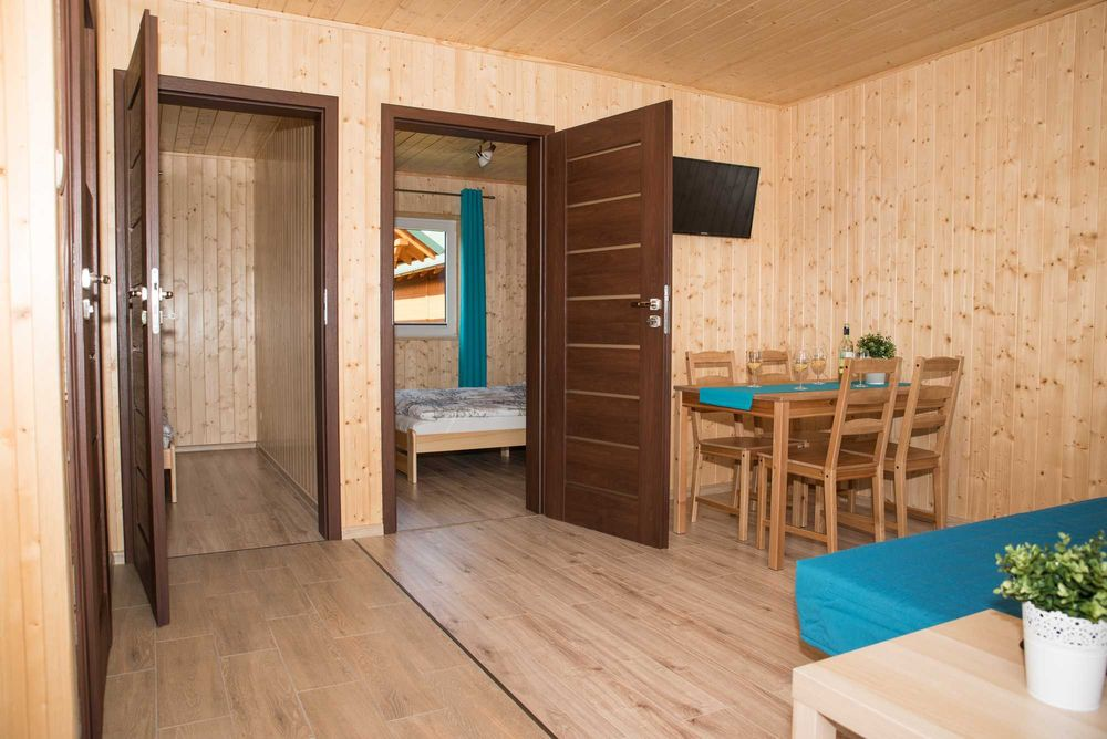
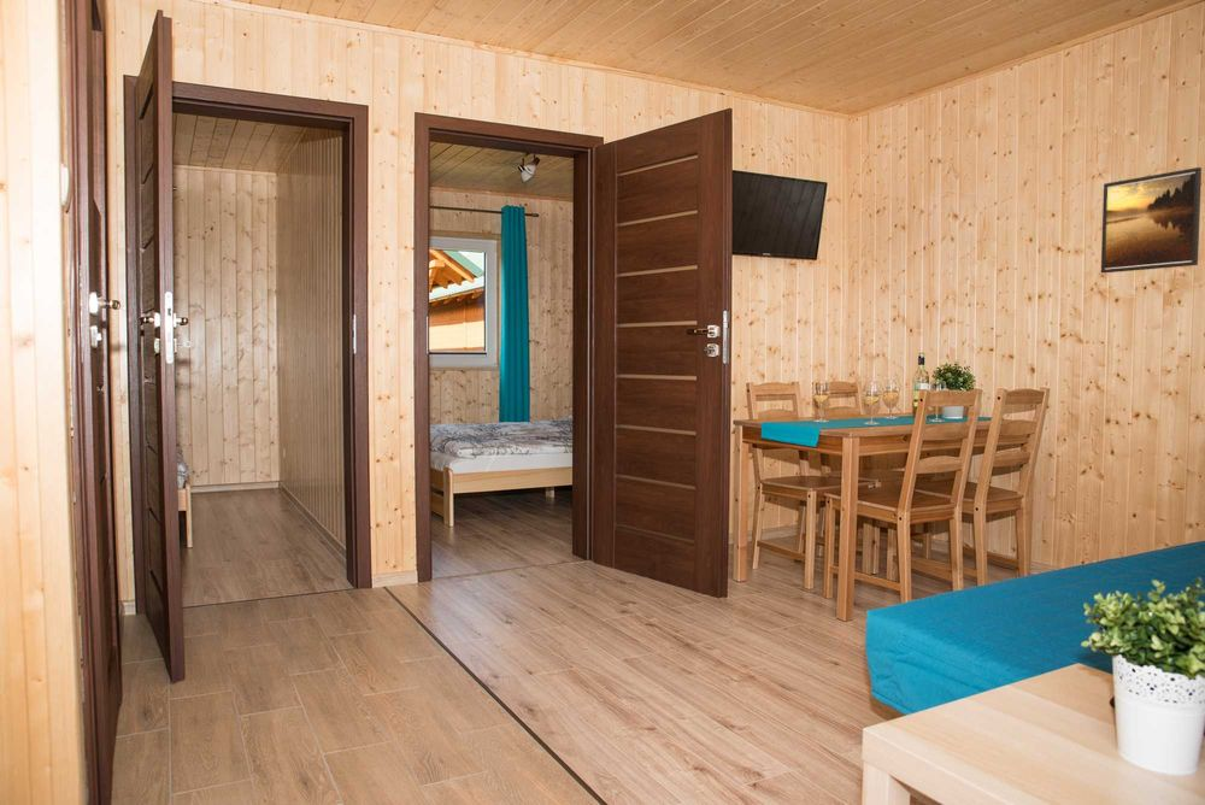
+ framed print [1100,166,1203,275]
